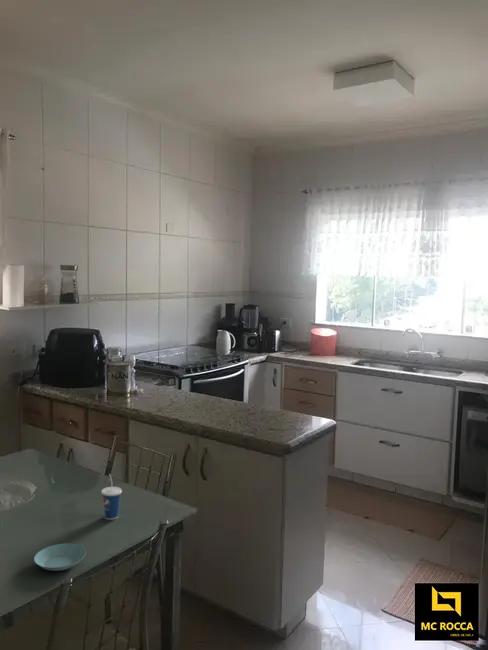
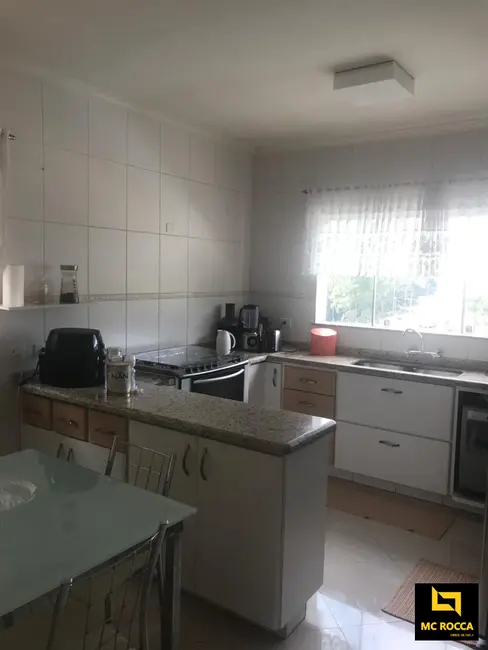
- saucer [33,542,87,572]
- cup [100,473,123,521]
